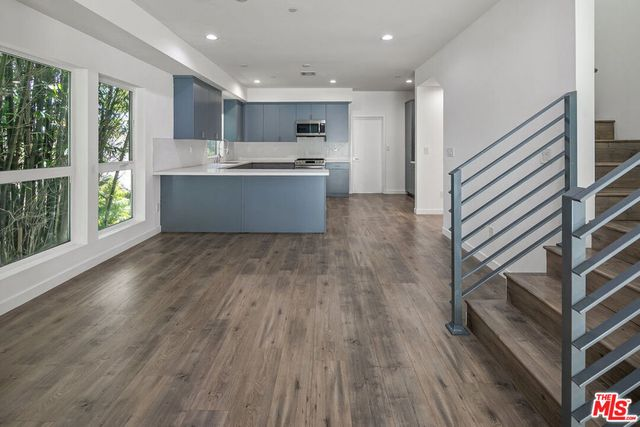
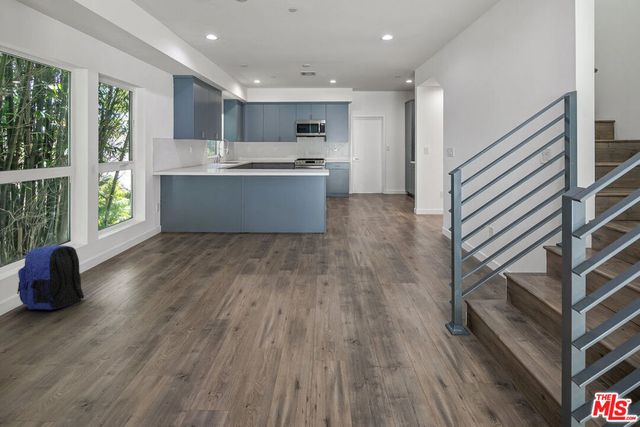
+ backpack [16,244,85,310]
